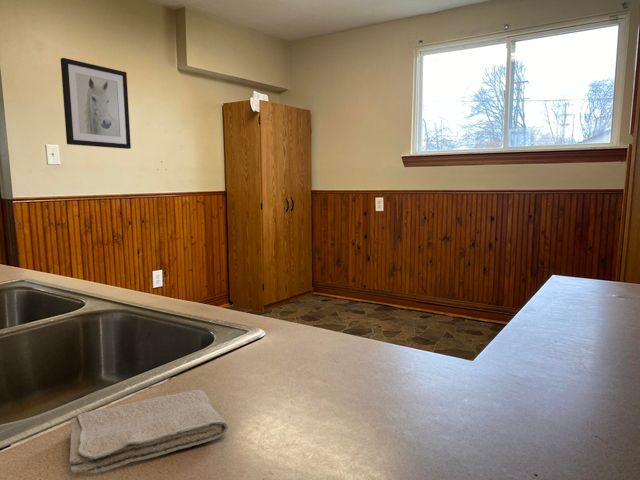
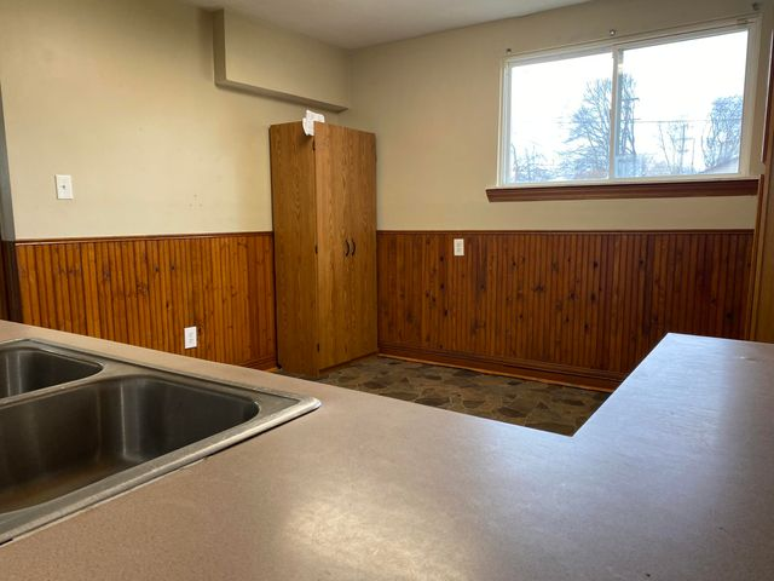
- wall art [60,57,132,150]
- washcloth [68,389,229,475]
